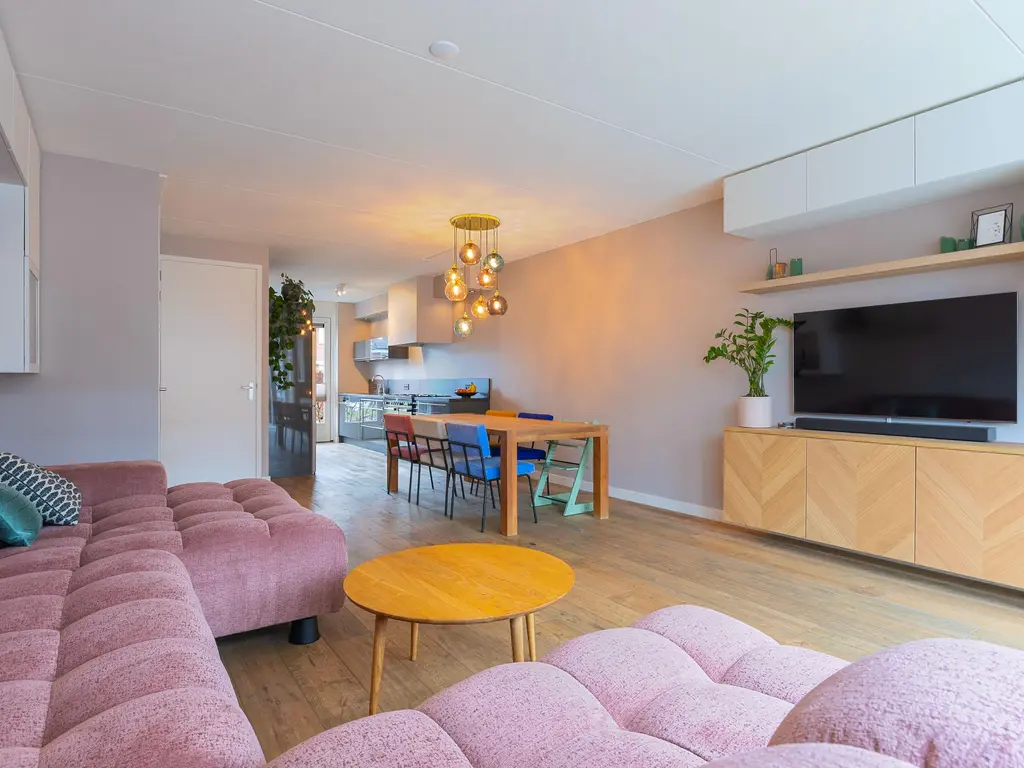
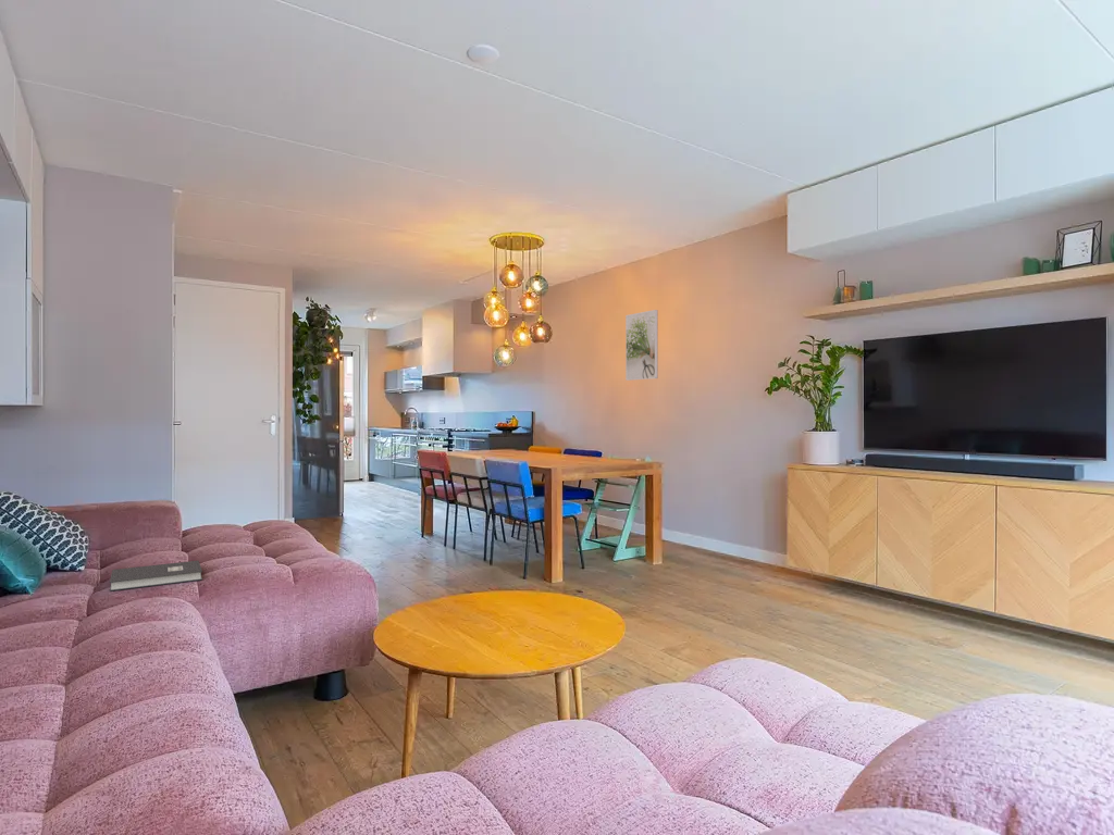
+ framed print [624,309,659,382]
+ book [109,559,203,591]
